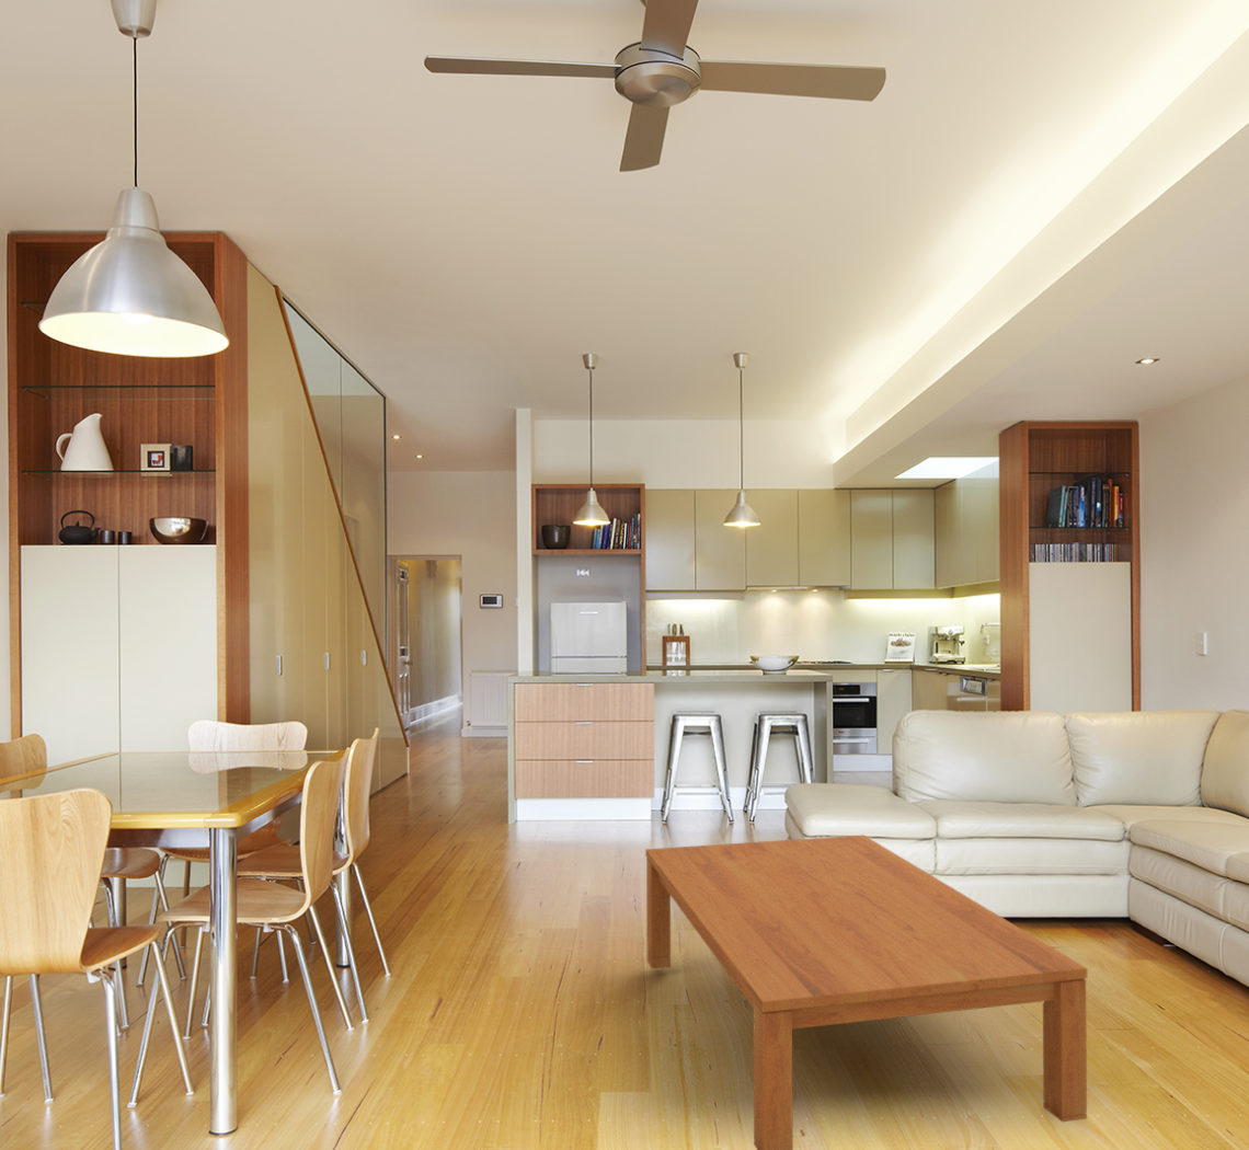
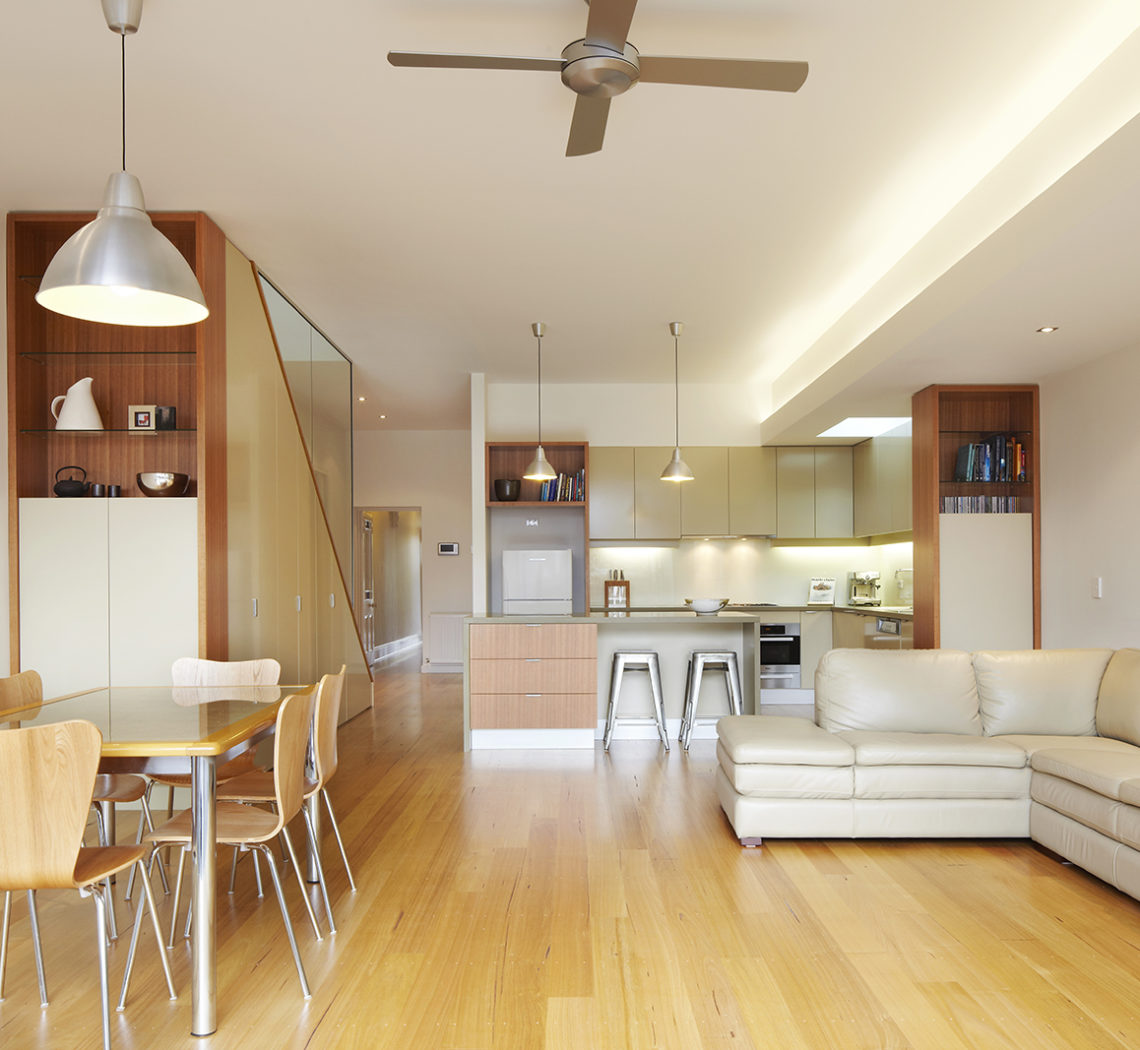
- coffee table [644,833,1088,1150]
